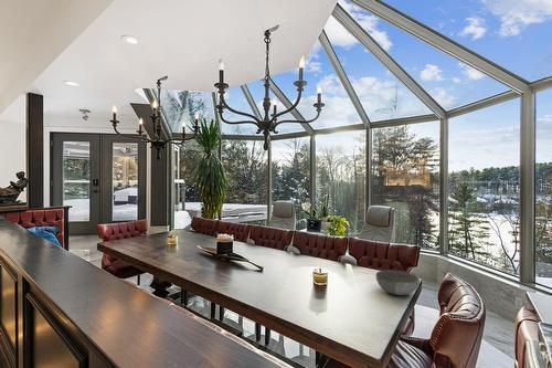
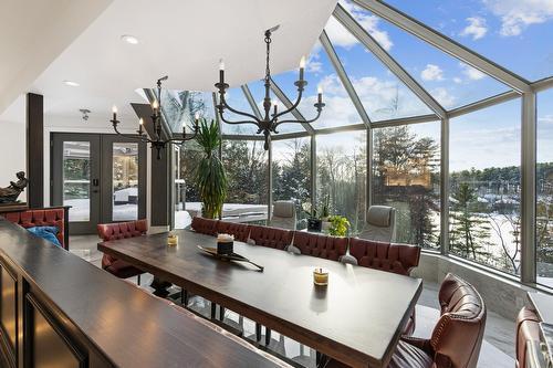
- bowl [375,269,421,296]
